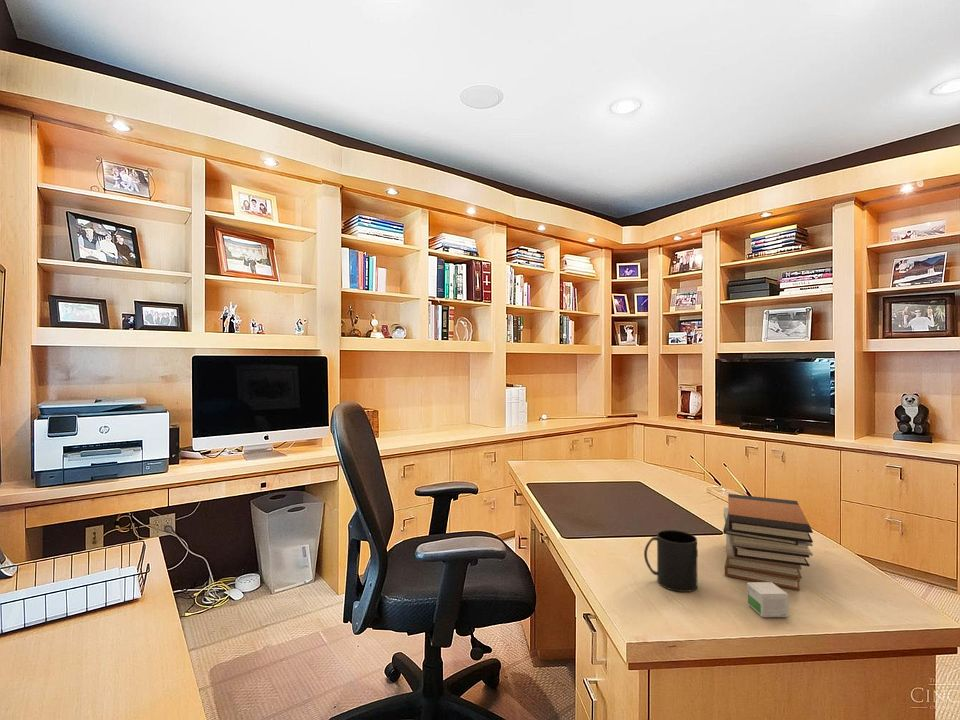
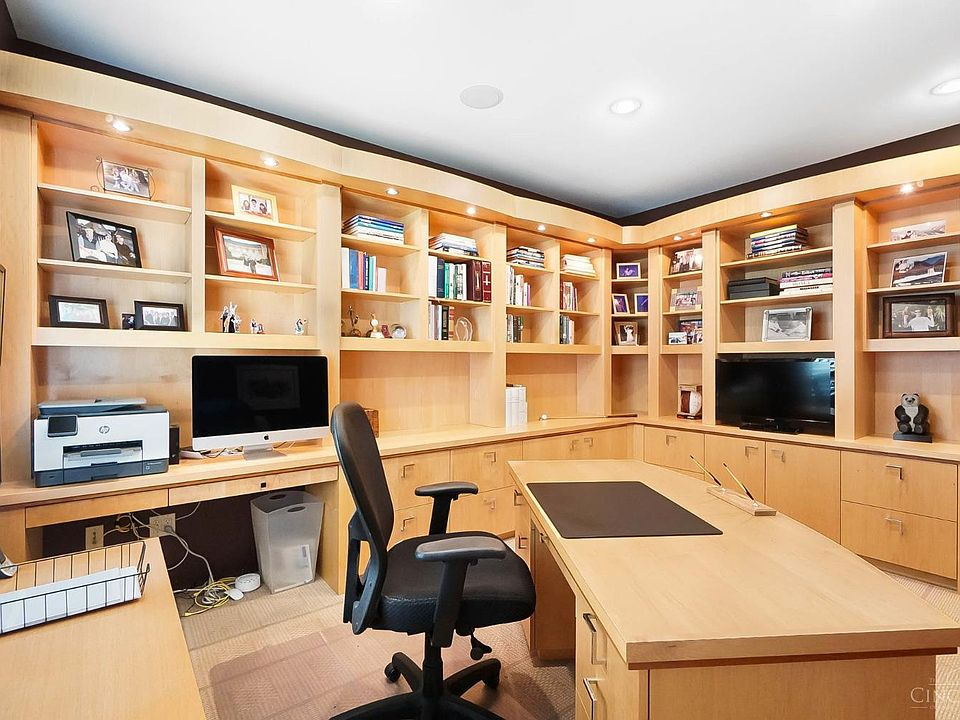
- small box [746,581,789,618]
- book stack [722,493,814,591]
- mug [643,529,699,593]
